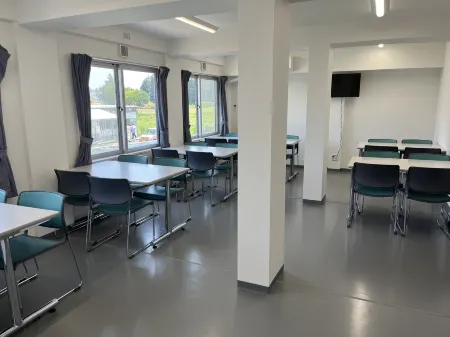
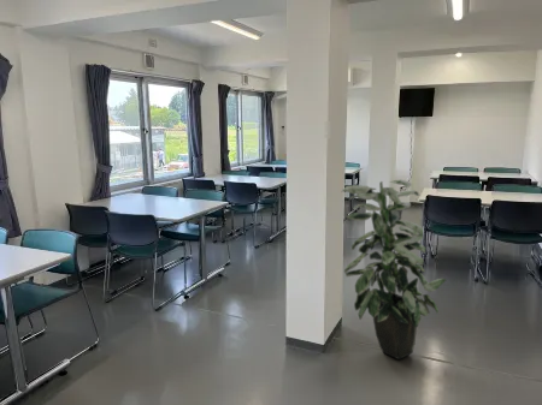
+ indoor plant [341,178,447,361]
